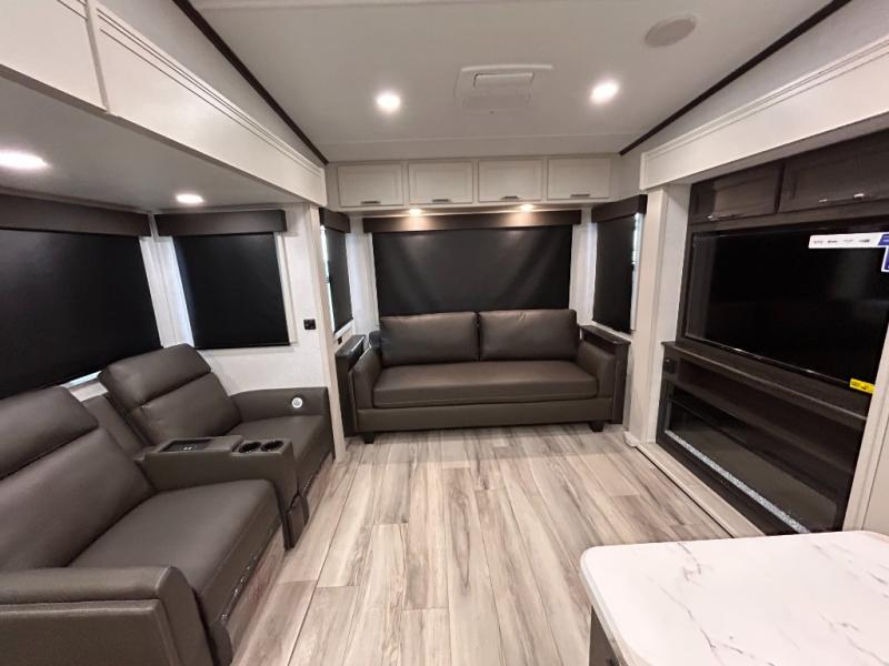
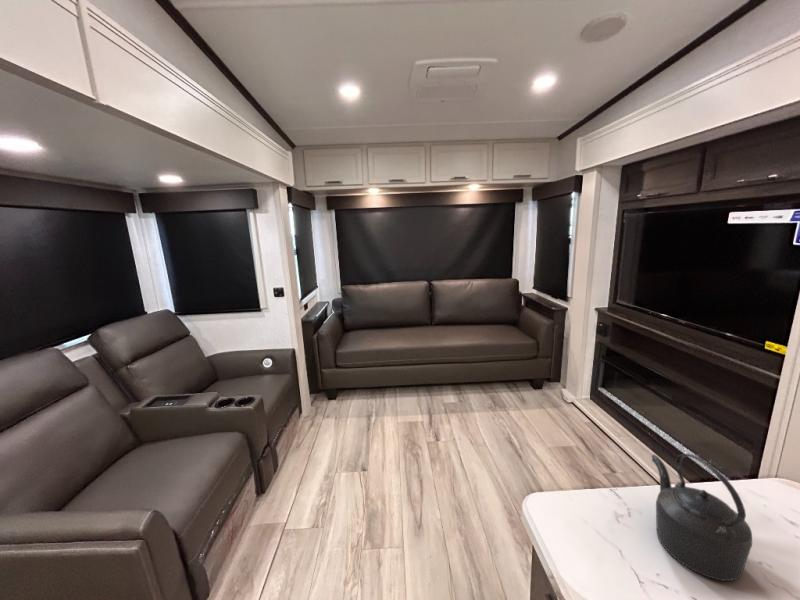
+ kettle [651,453,753,582]
